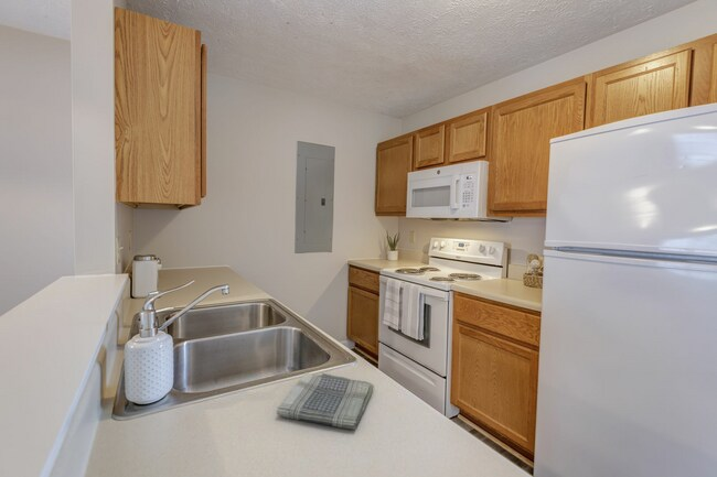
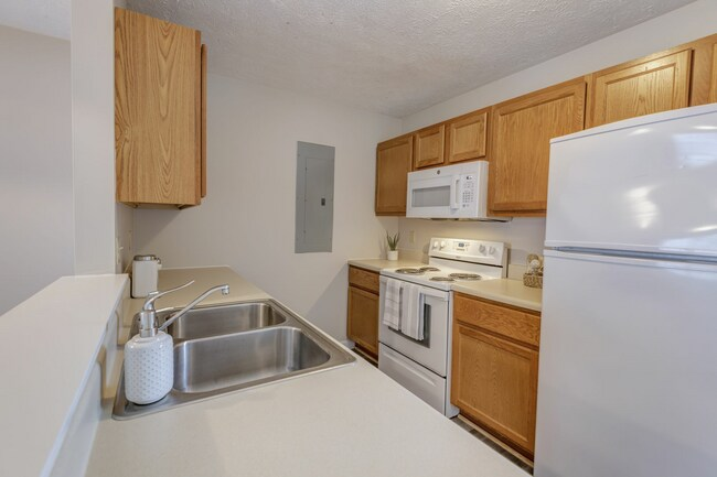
- dish towel [276,371,375,431]
